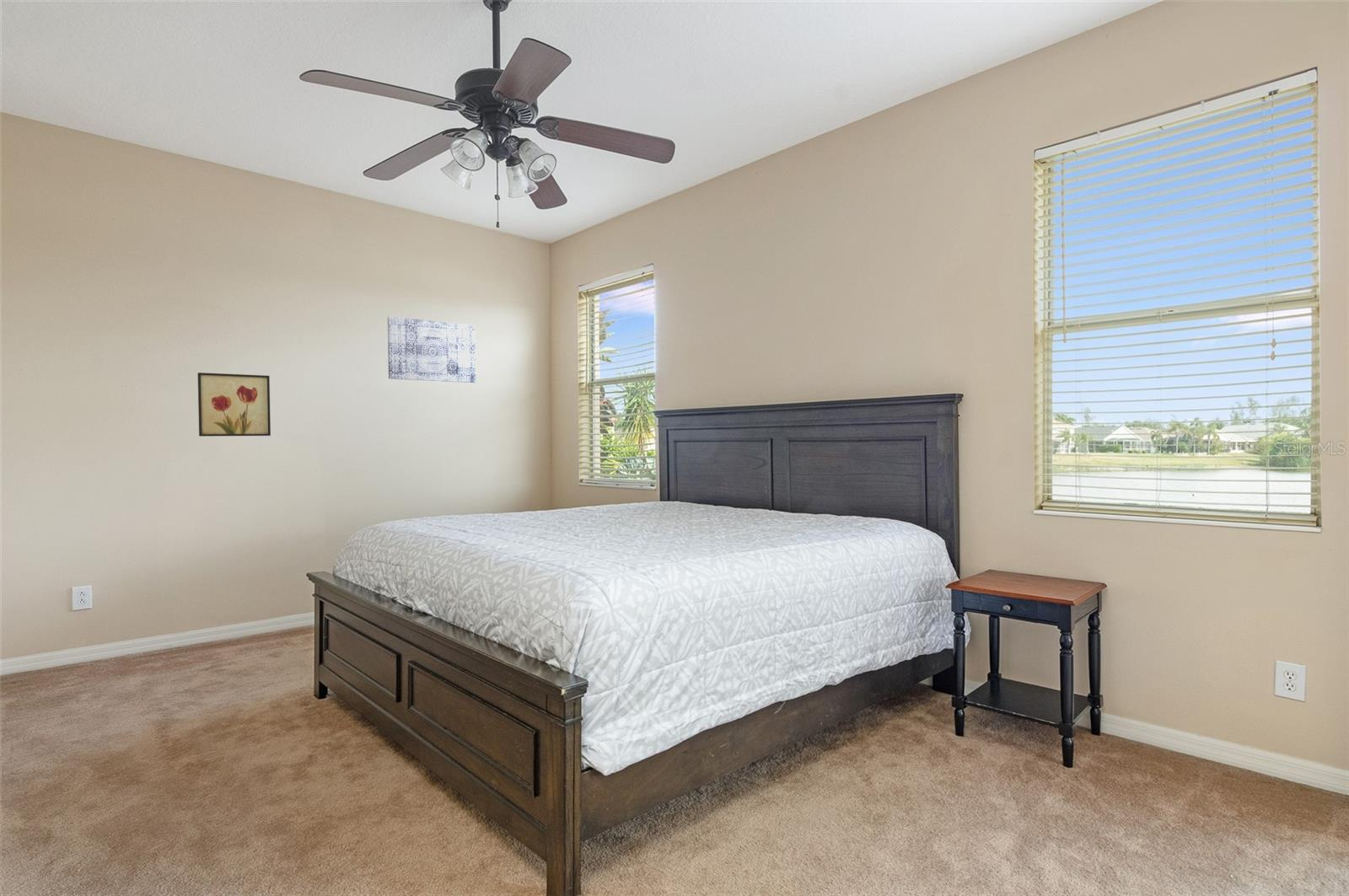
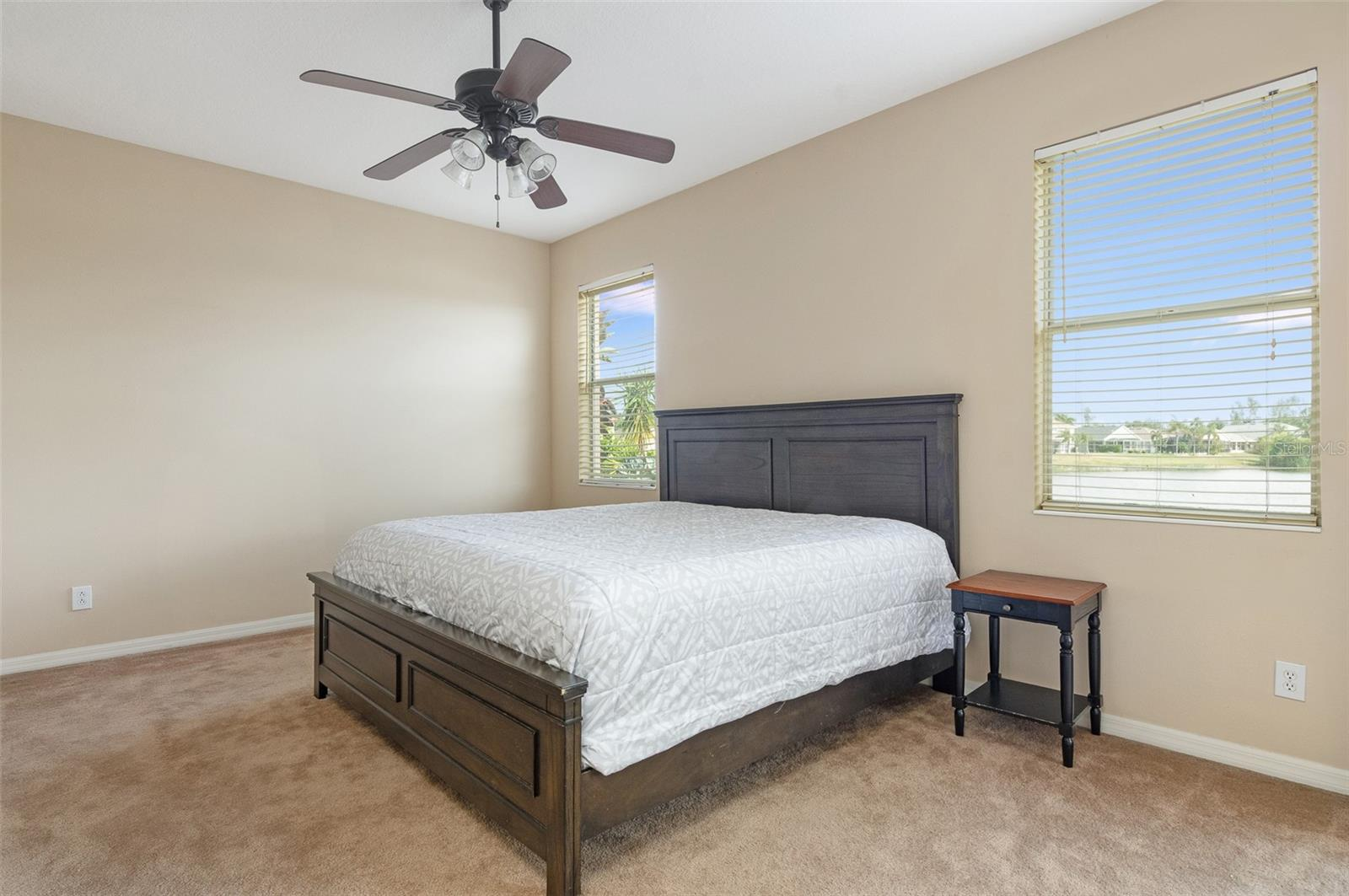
- wall art [387,316,476,384]
- wall art [197,372,271,437]
